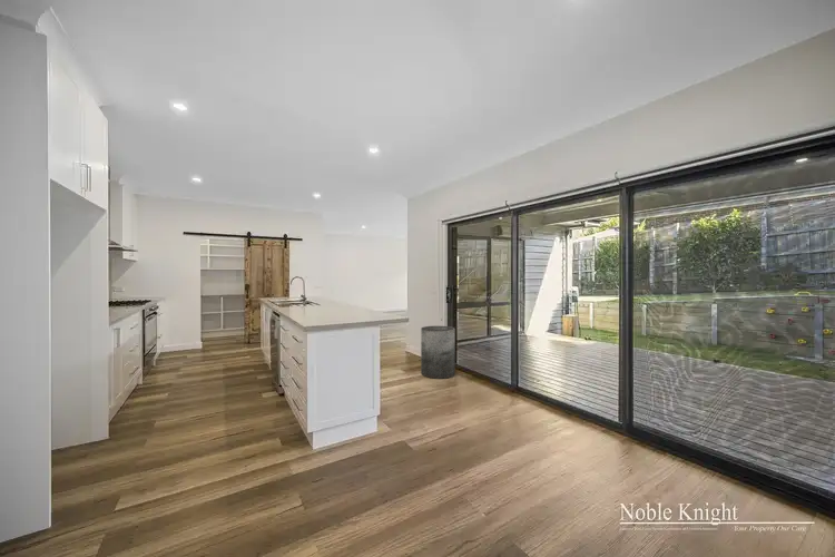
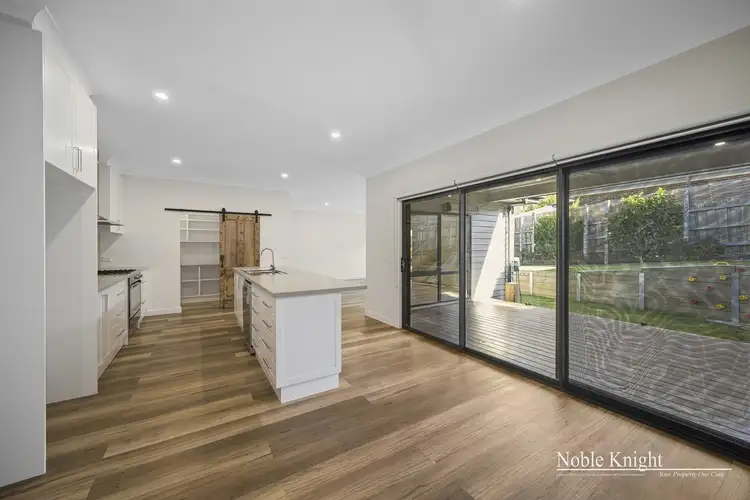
- trash can [420,325,456,380]
